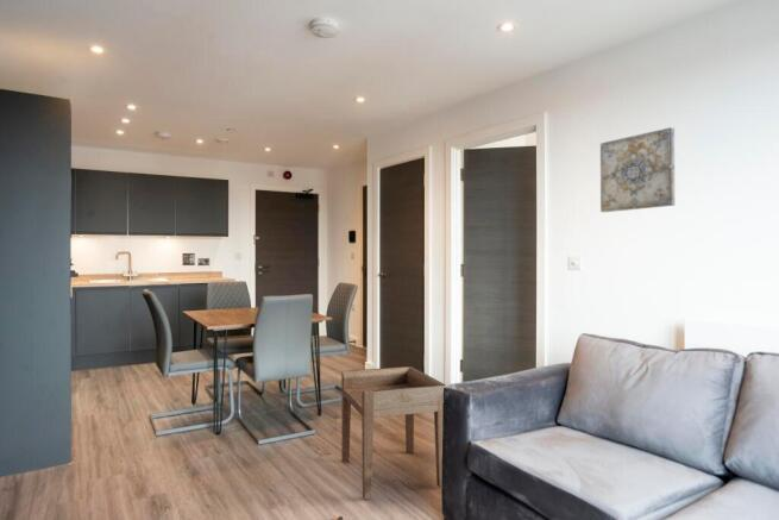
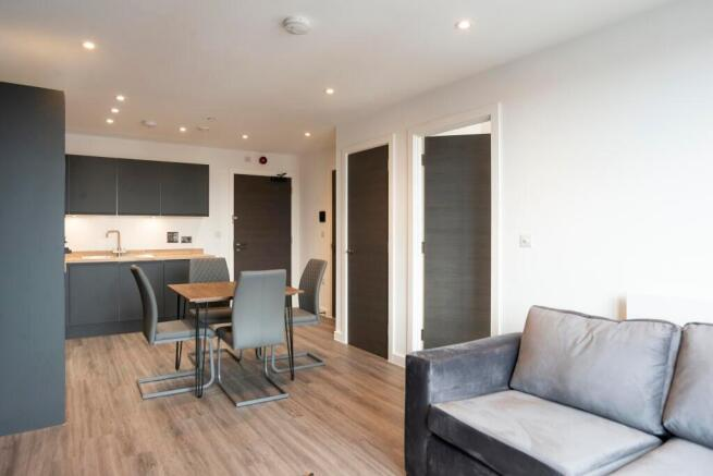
- side table [340,365,446,500]
- wall art [599,126,676,213]
